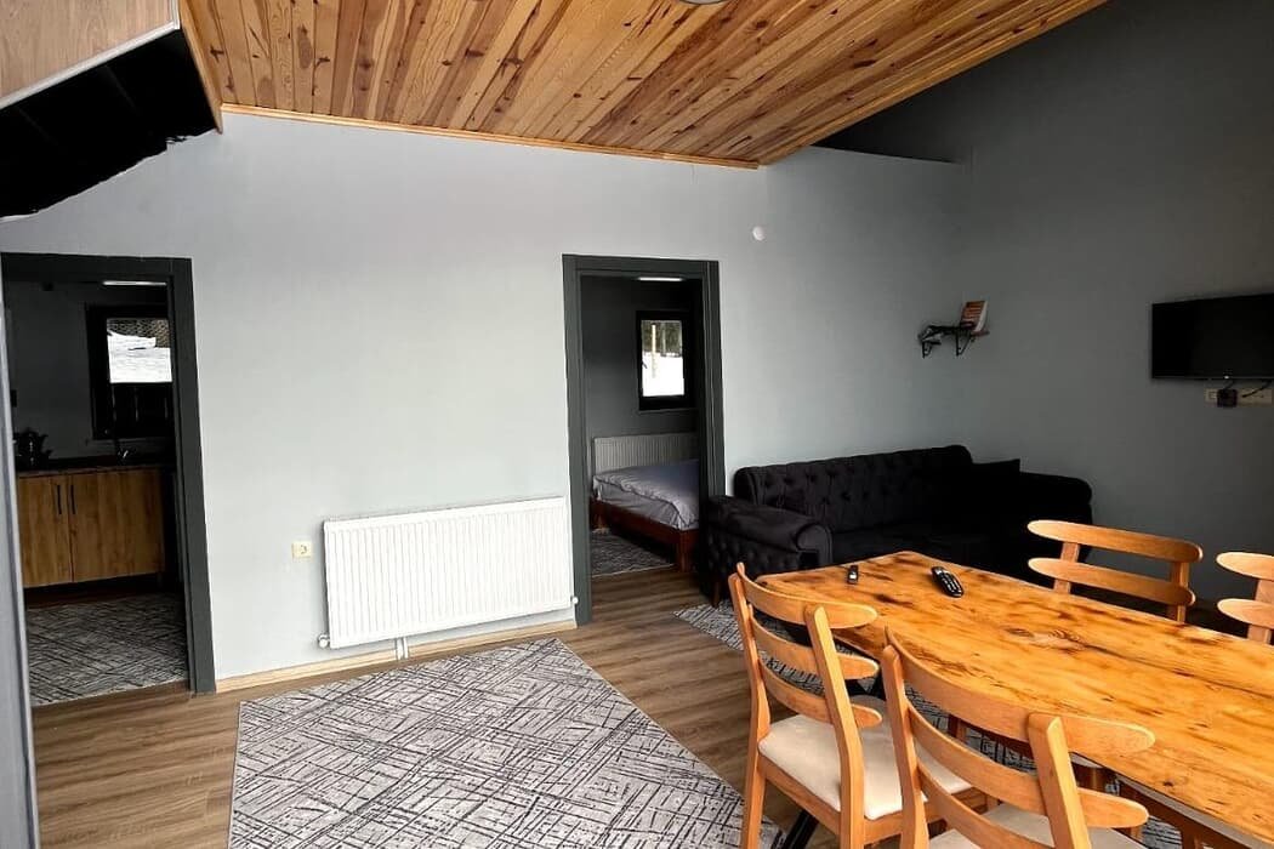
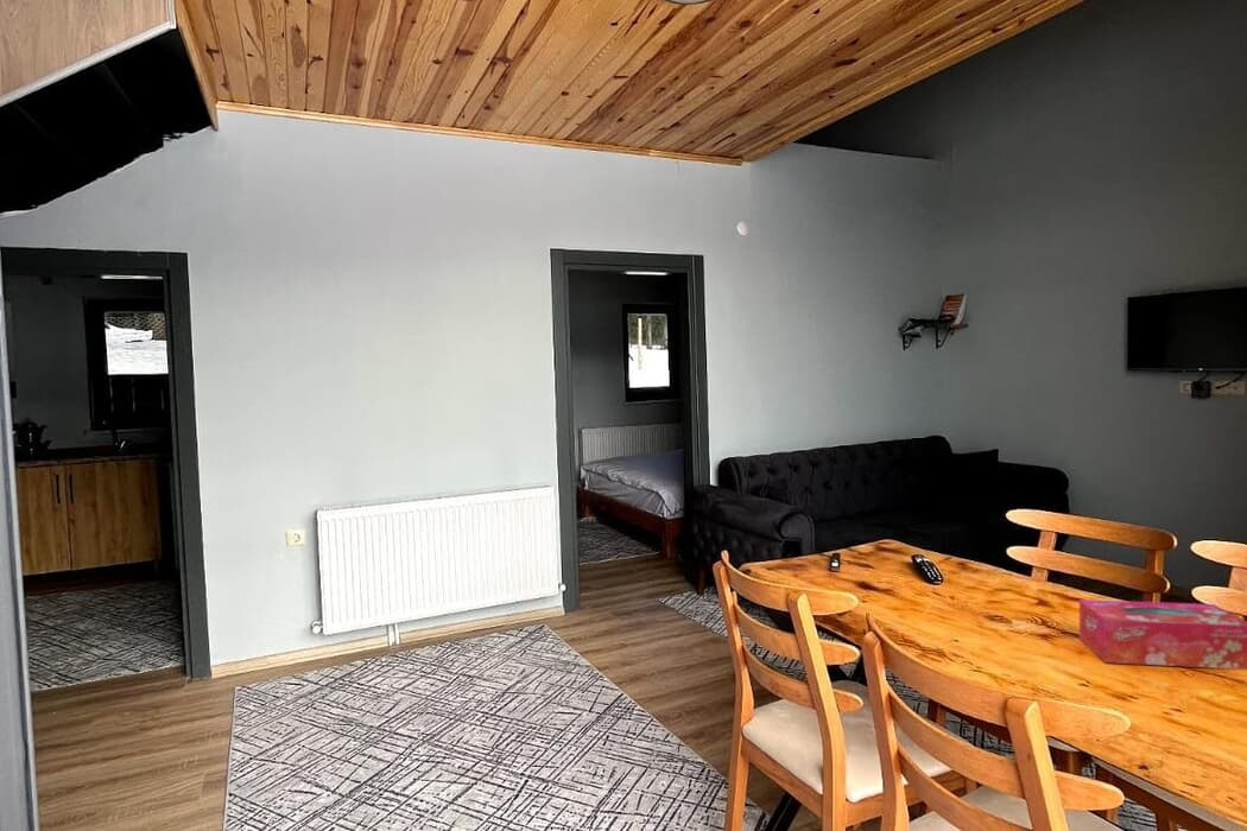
+ tissue box [1078,598,1247,671]
